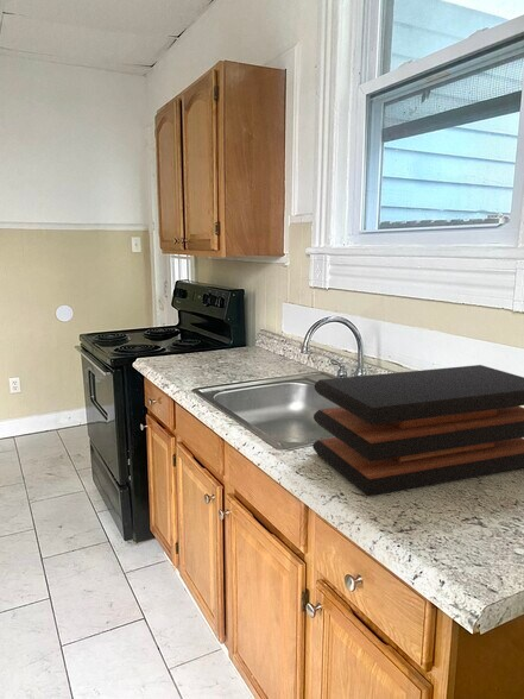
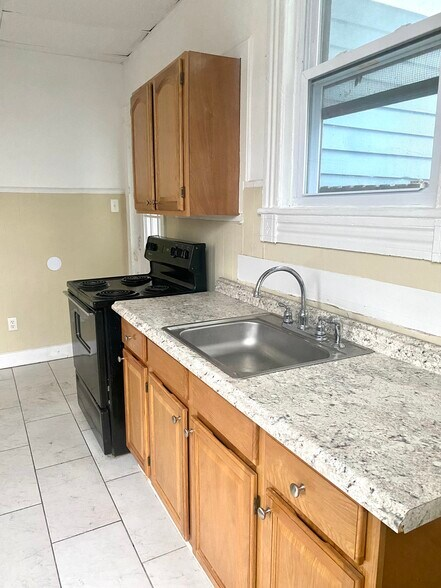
- cutting board [311,364,524,497]
